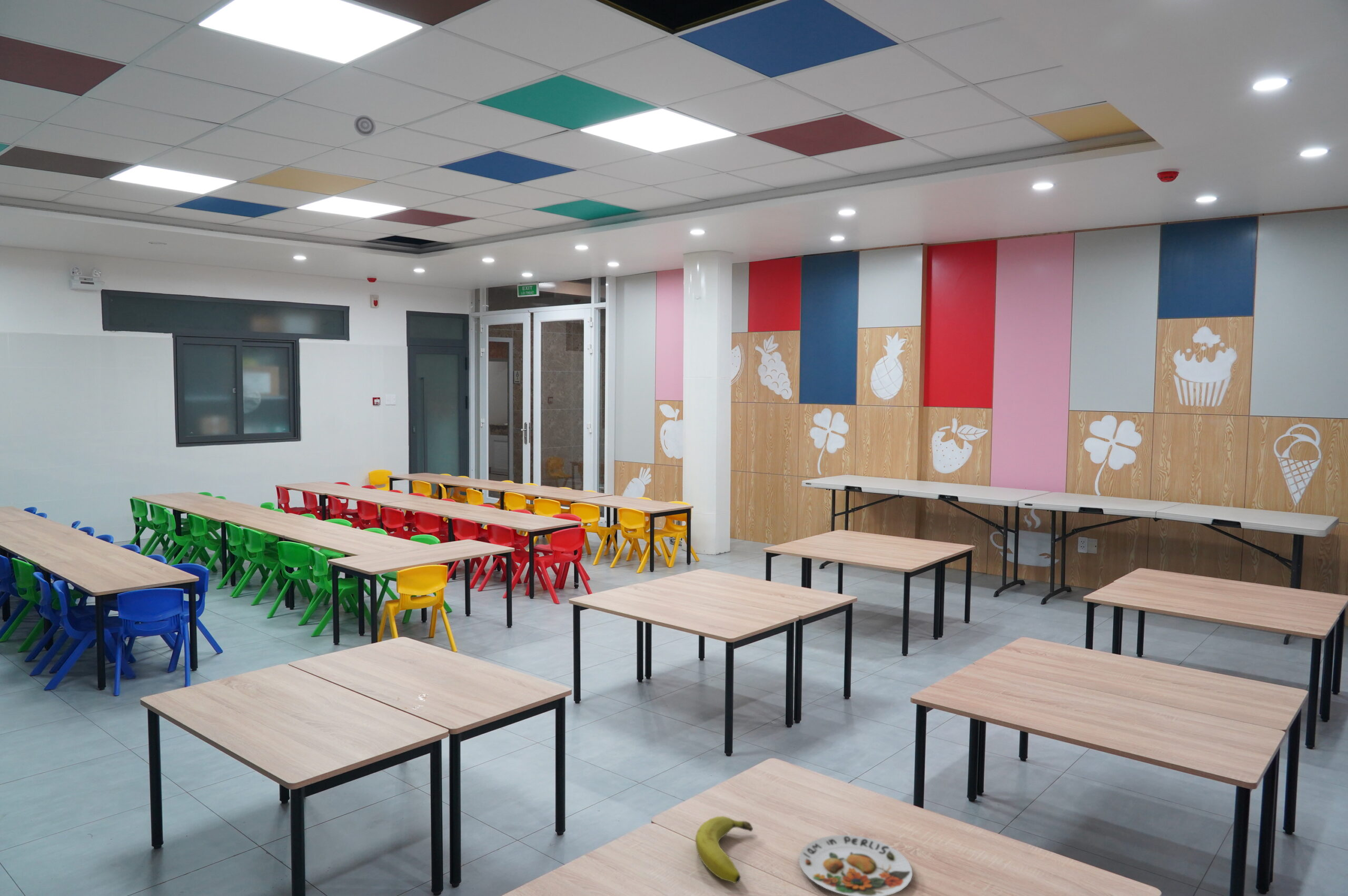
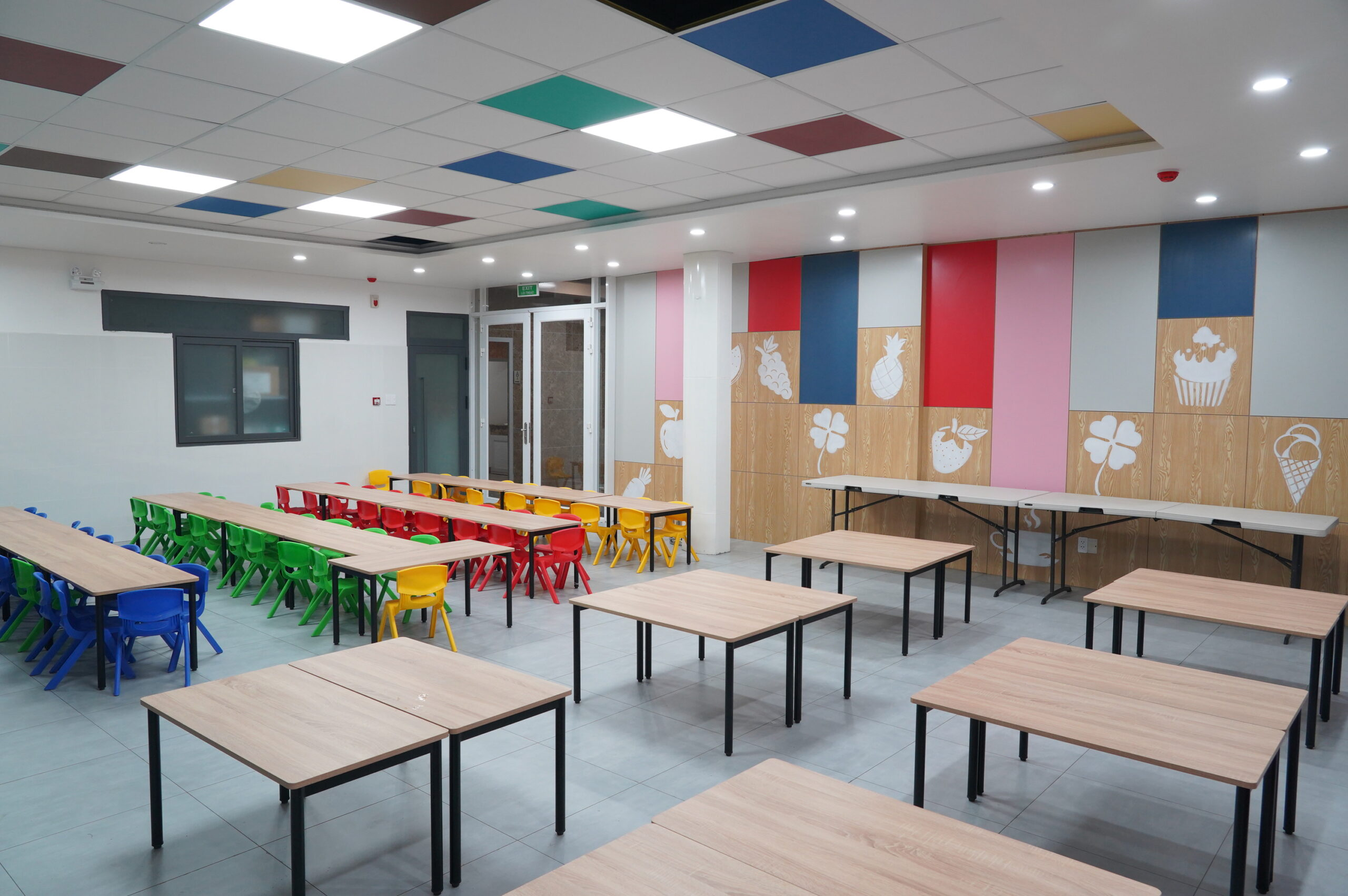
- smoke detector [353,115,376,137]
- fruit [695,815,754,884]
- plate [798,834,913,896]
